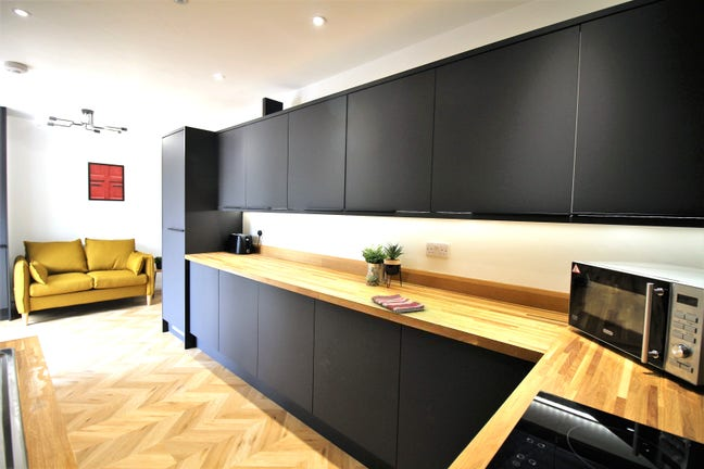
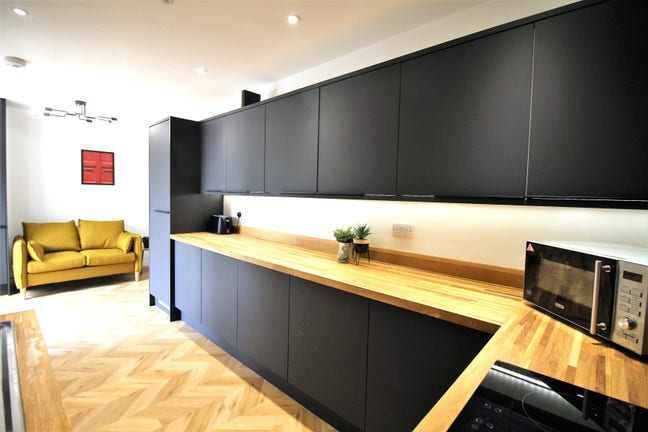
- dish towel [370,293,426,314]
